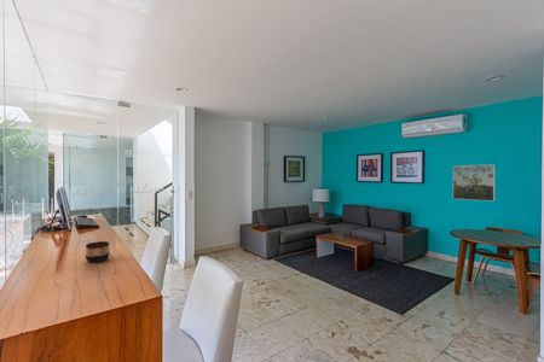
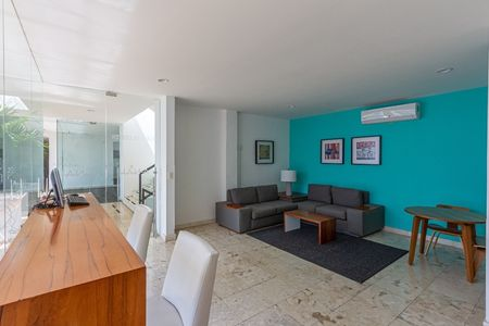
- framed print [452,164,496,203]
- cup [85,240,111,263]
